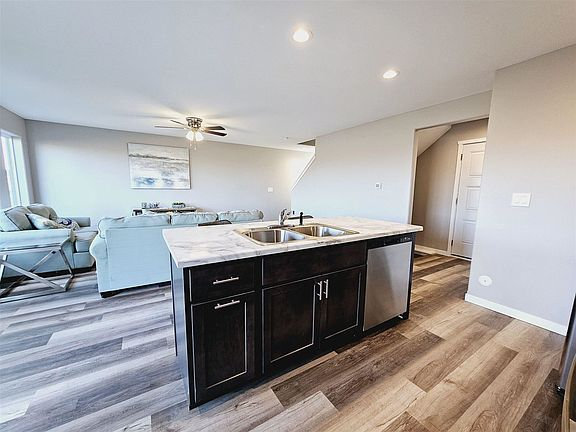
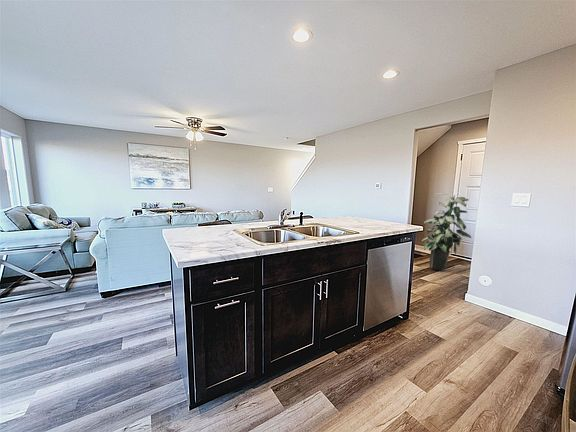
+ indoor plant [421,192,472,272]
